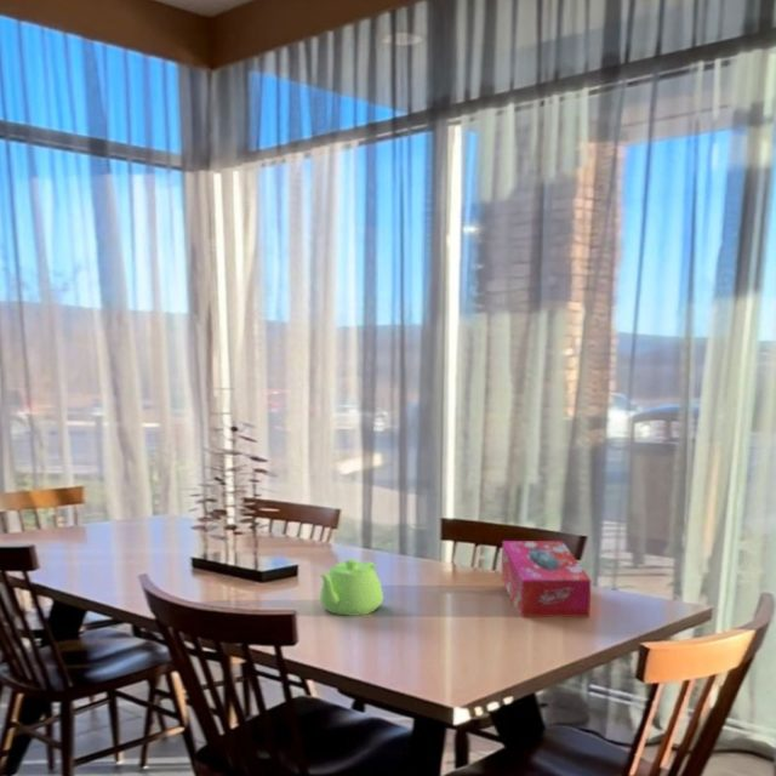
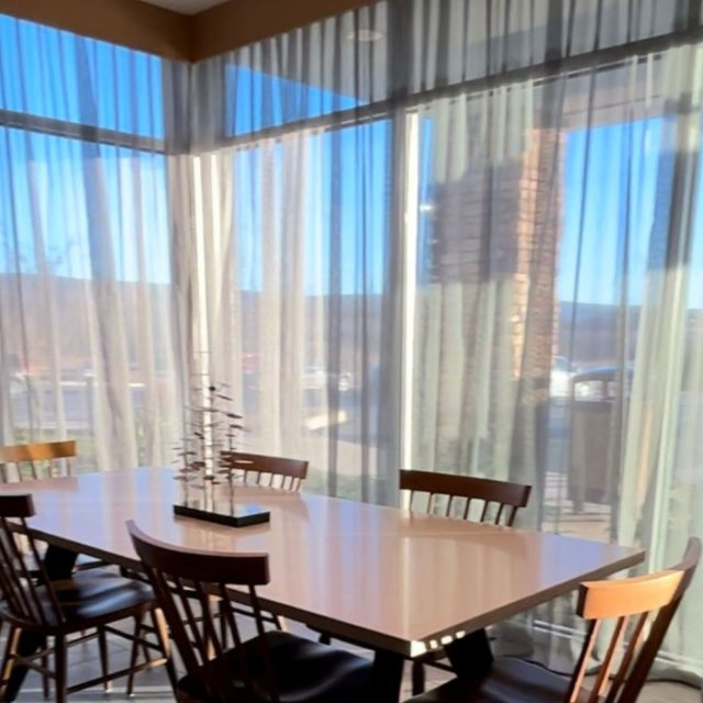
- teapot [318,558,384,617]
- tissue box [501,540,593,618]
